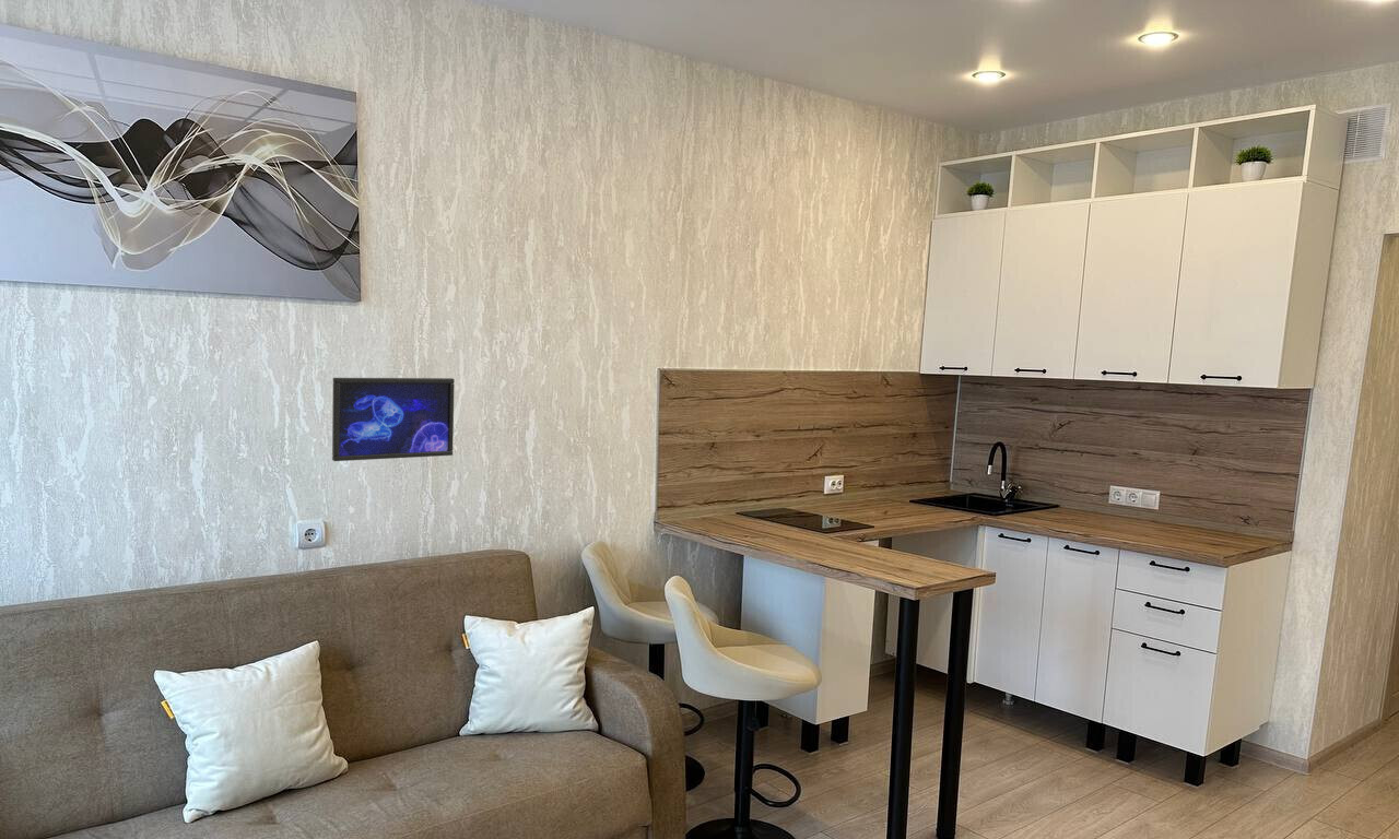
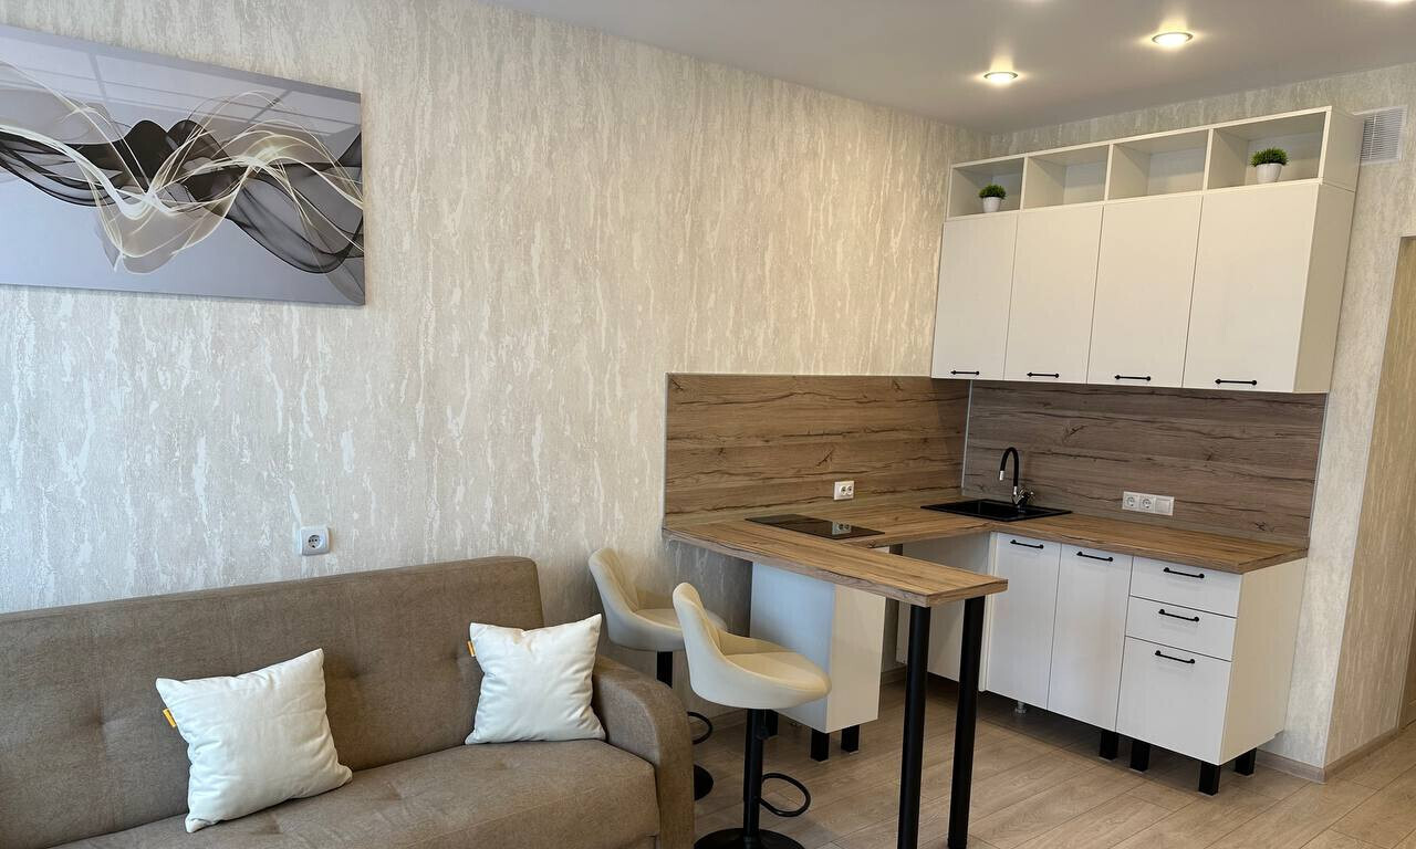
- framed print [331,377,456,462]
